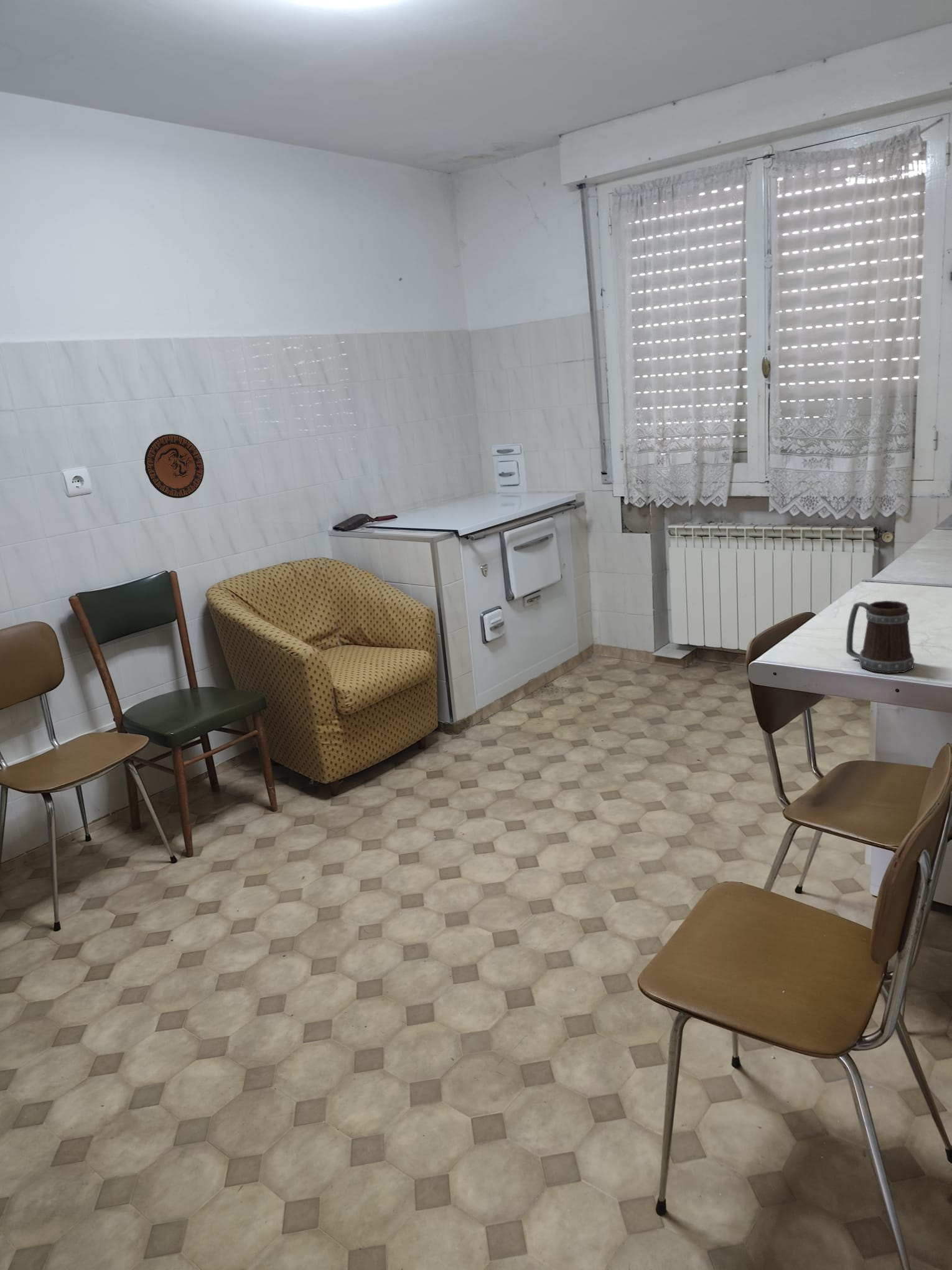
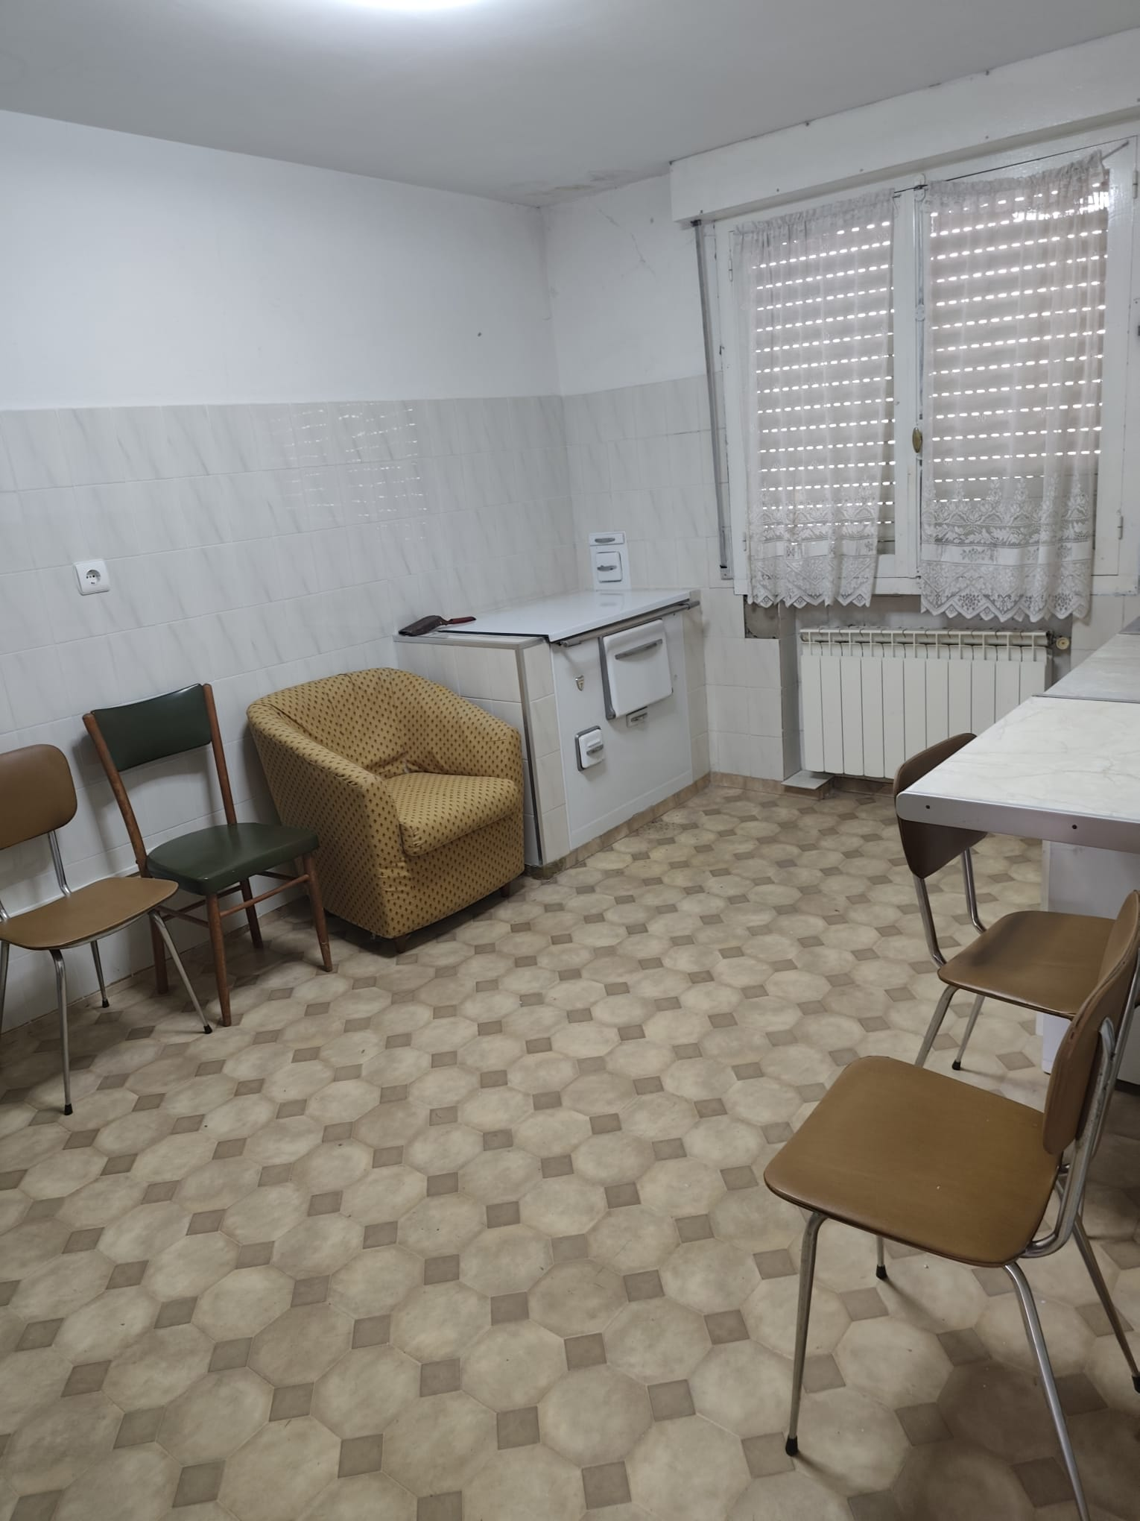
- mug [846,600,915,674]
- decorative plate [144,433,205,499]
